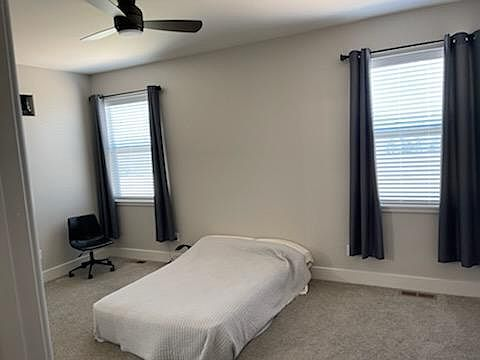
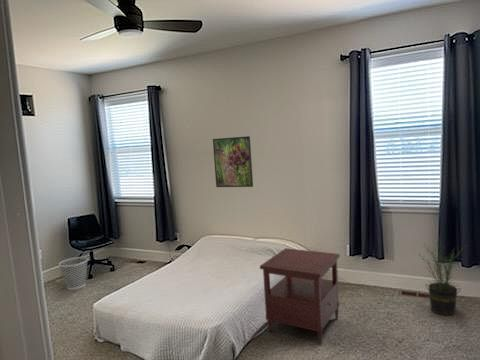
+ potted plant [419,237,471,317]
+ side table [259,247,341,345]
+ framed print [212,135,254,188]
+ wastebasket [58,256,89,291]
